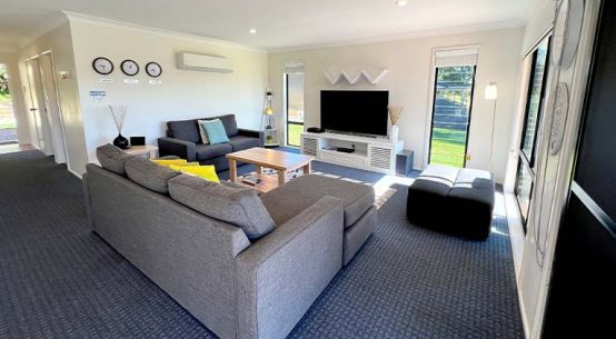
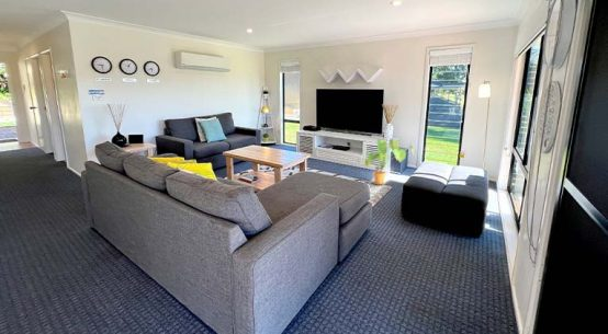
+ house plant [359,138,415,185]
